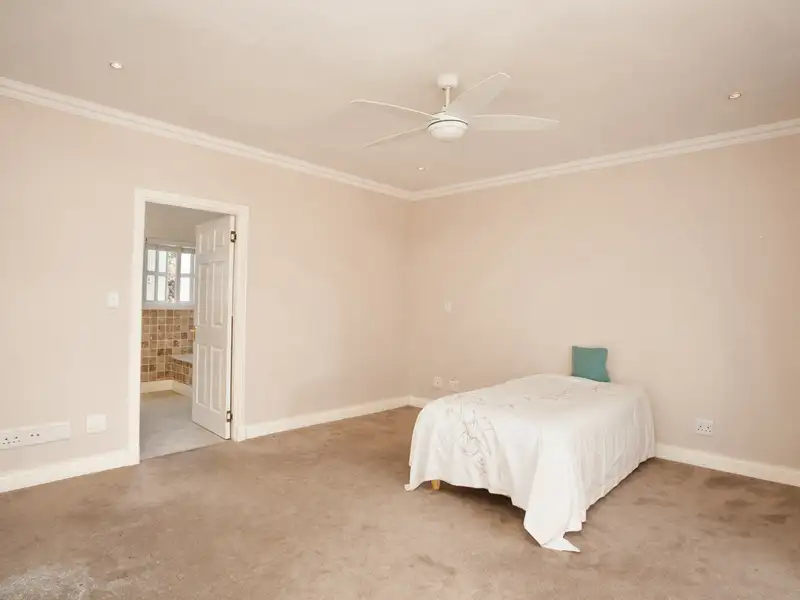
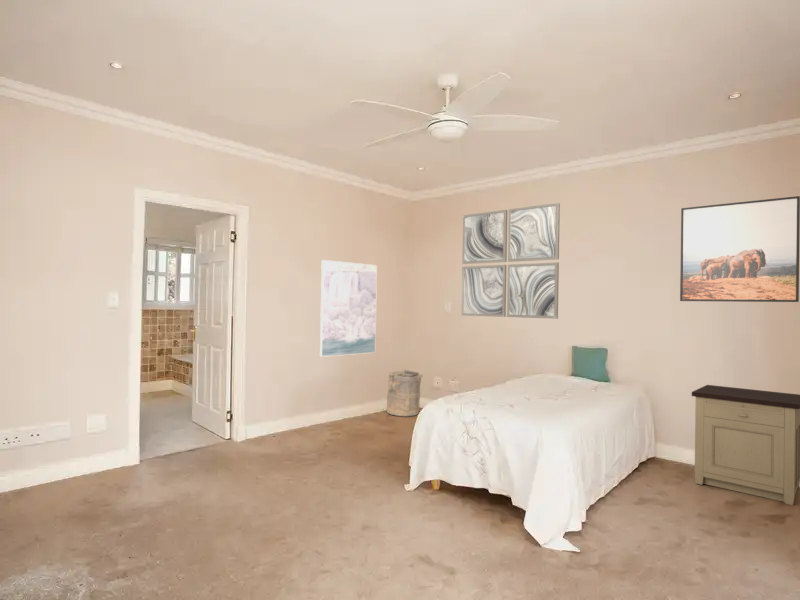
+ nightstand [691,384,800,506]
+ wall art [460,202,561,320]
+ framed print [319,259,378,358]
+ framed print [679,195,800,303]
+ laundry hamper [386,369,424,417]
